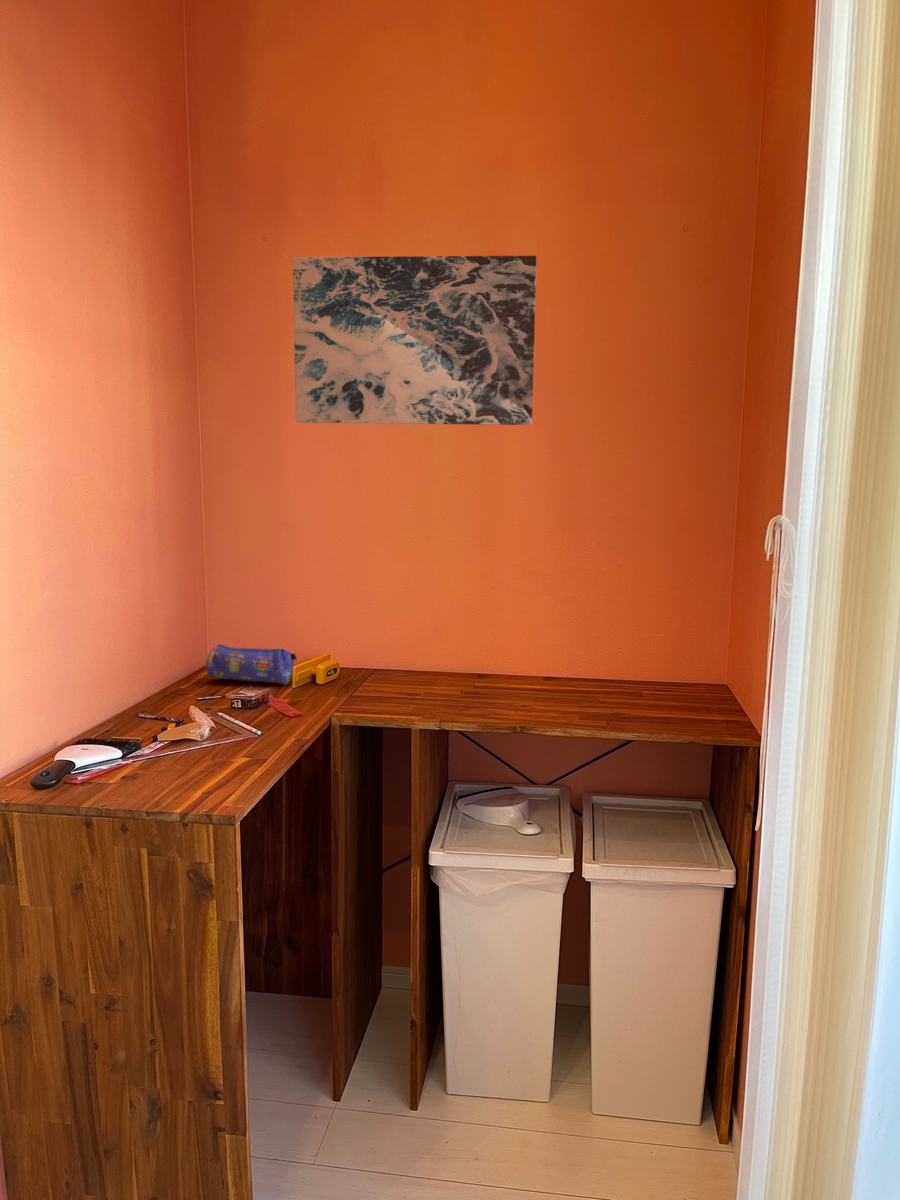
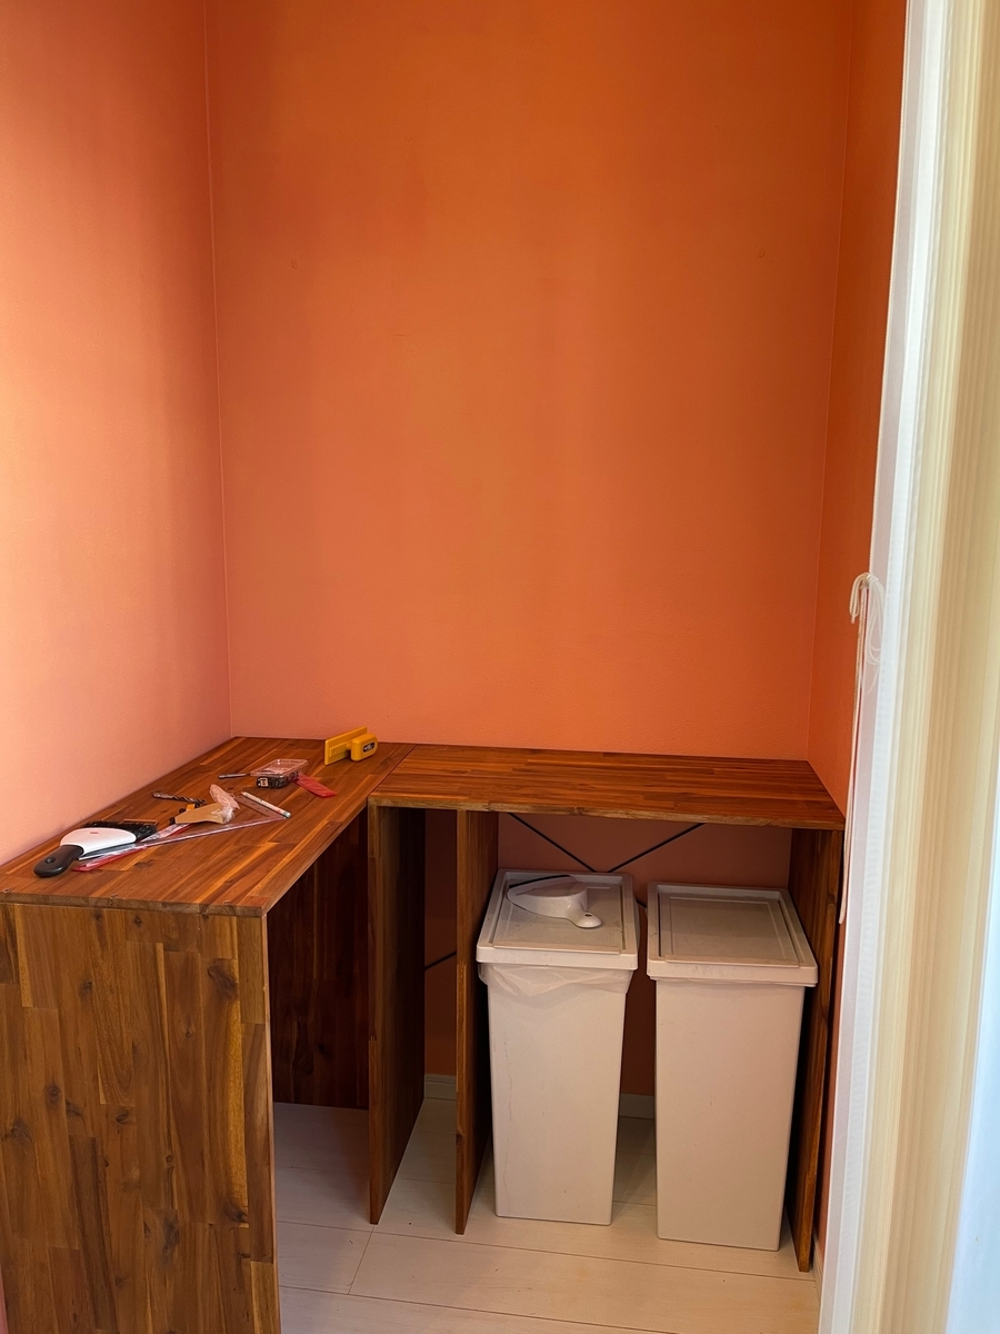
- pencil case [205,644,298,686]
- wall art [292,255,537,426]
